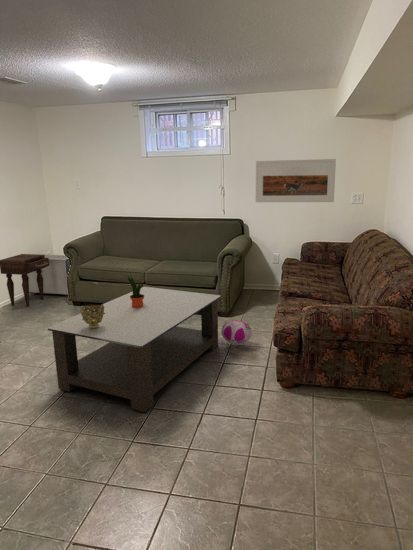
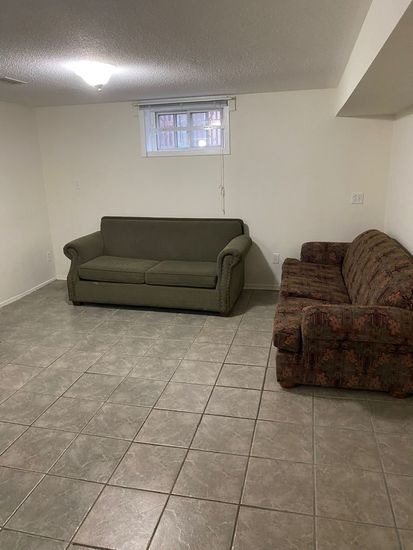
- coffee table [47,286,222,413]
- potted plant [127,276,144,308]
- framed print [254,158,337,203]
- nightstand [0,253,49,307]
- air purifier [27,253,71,297]
- decorative bowl [79,303,105,329]
- ball [220,319,253,347]
